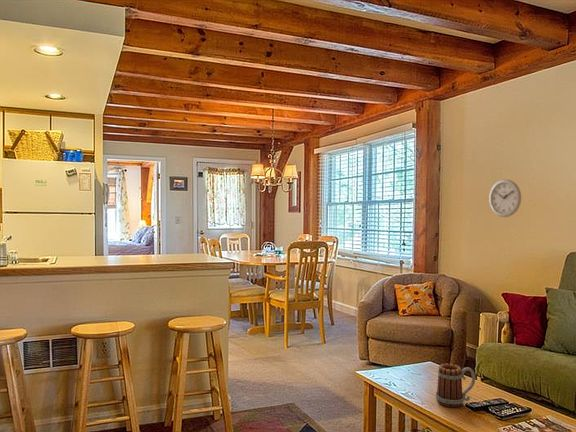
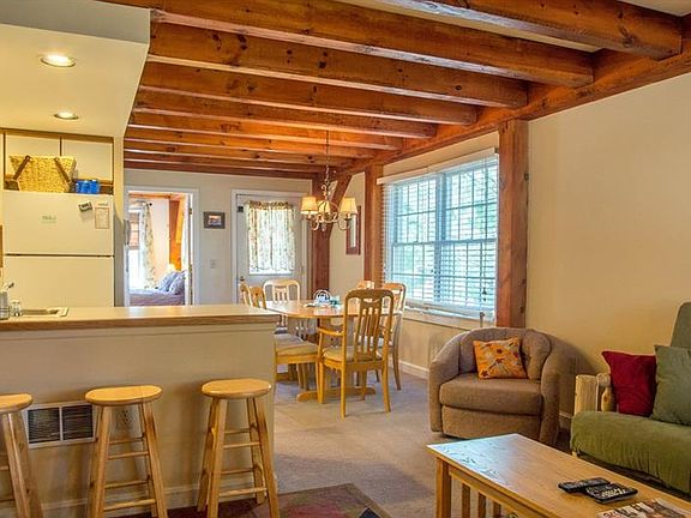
- wall clock [488,178,522,218]
- mug [435,363,476,408]
